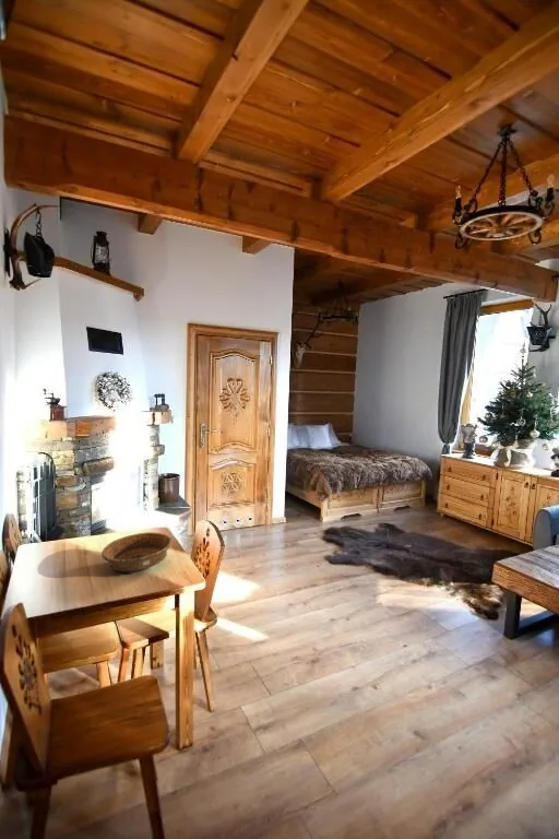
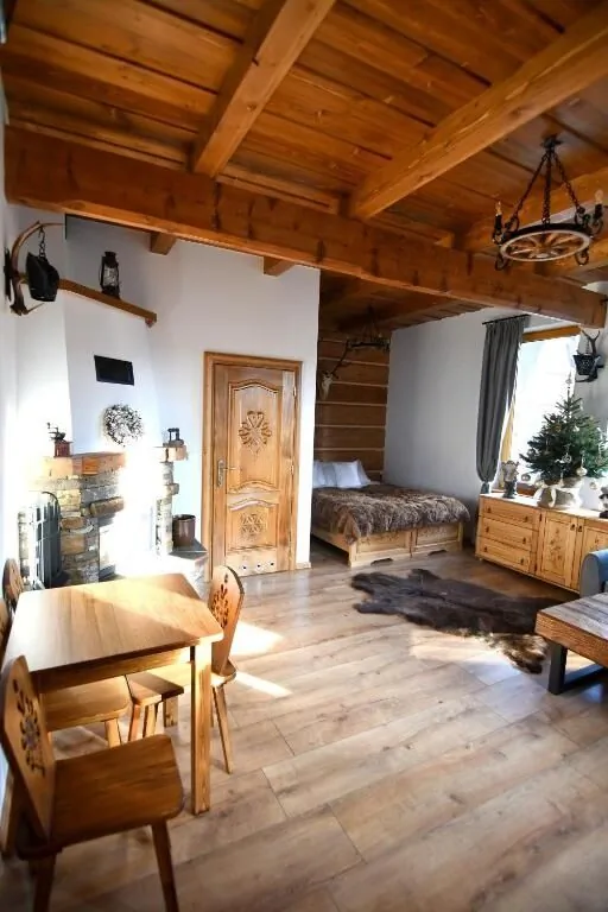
- decorative bowl [100,531,173,575]
